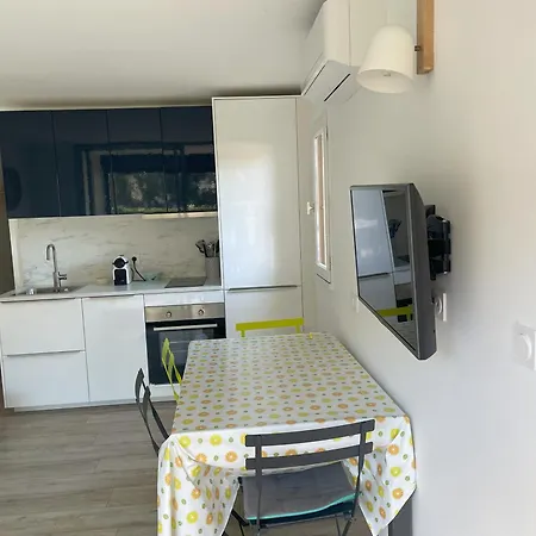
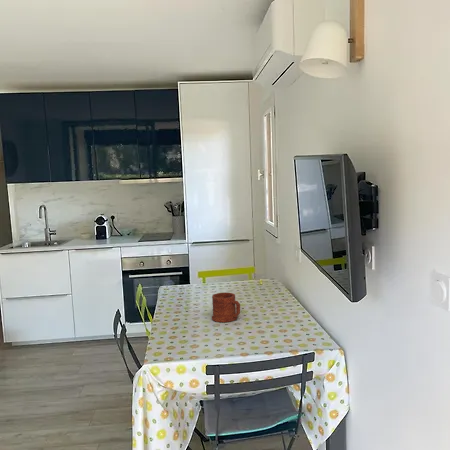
+ mug [211,291,241,323]
